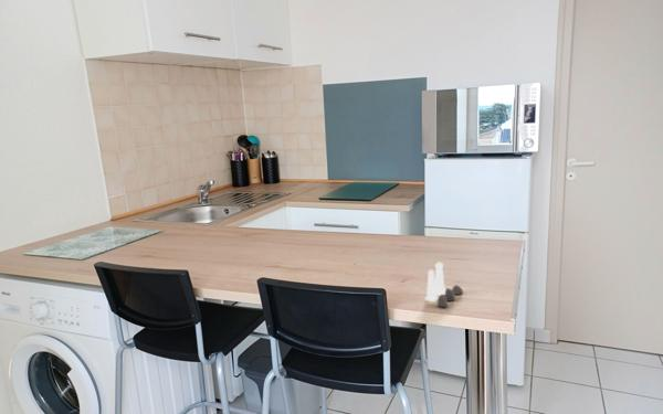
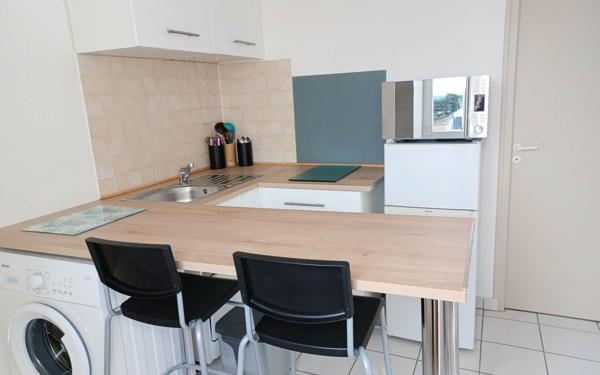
- salt and pepper shaker set [424,262,464,309]
